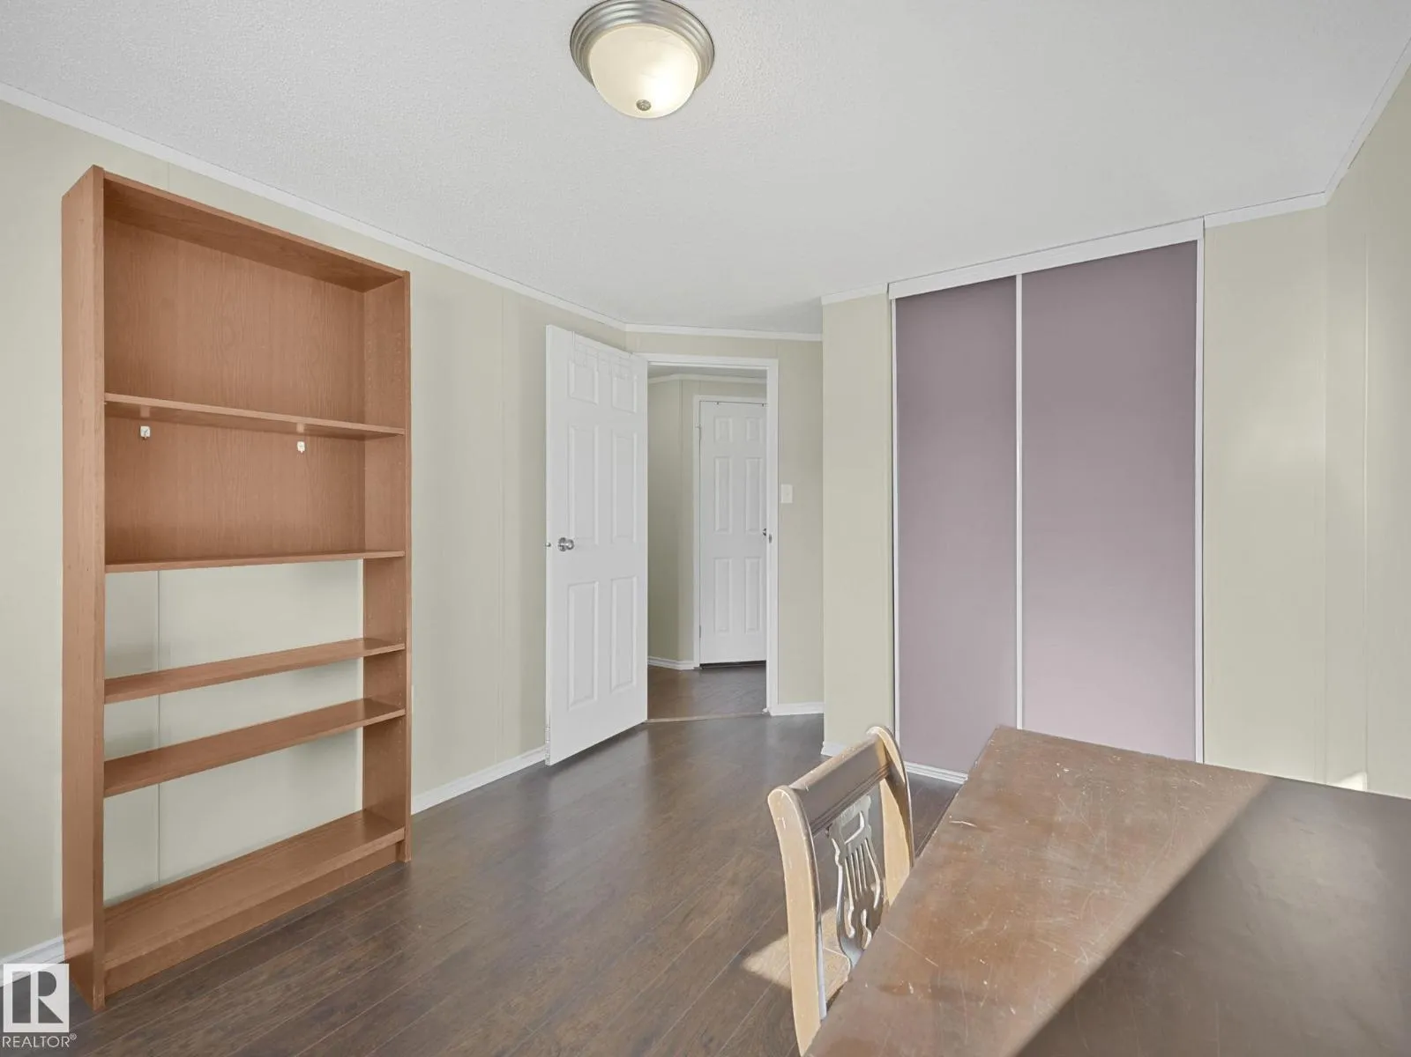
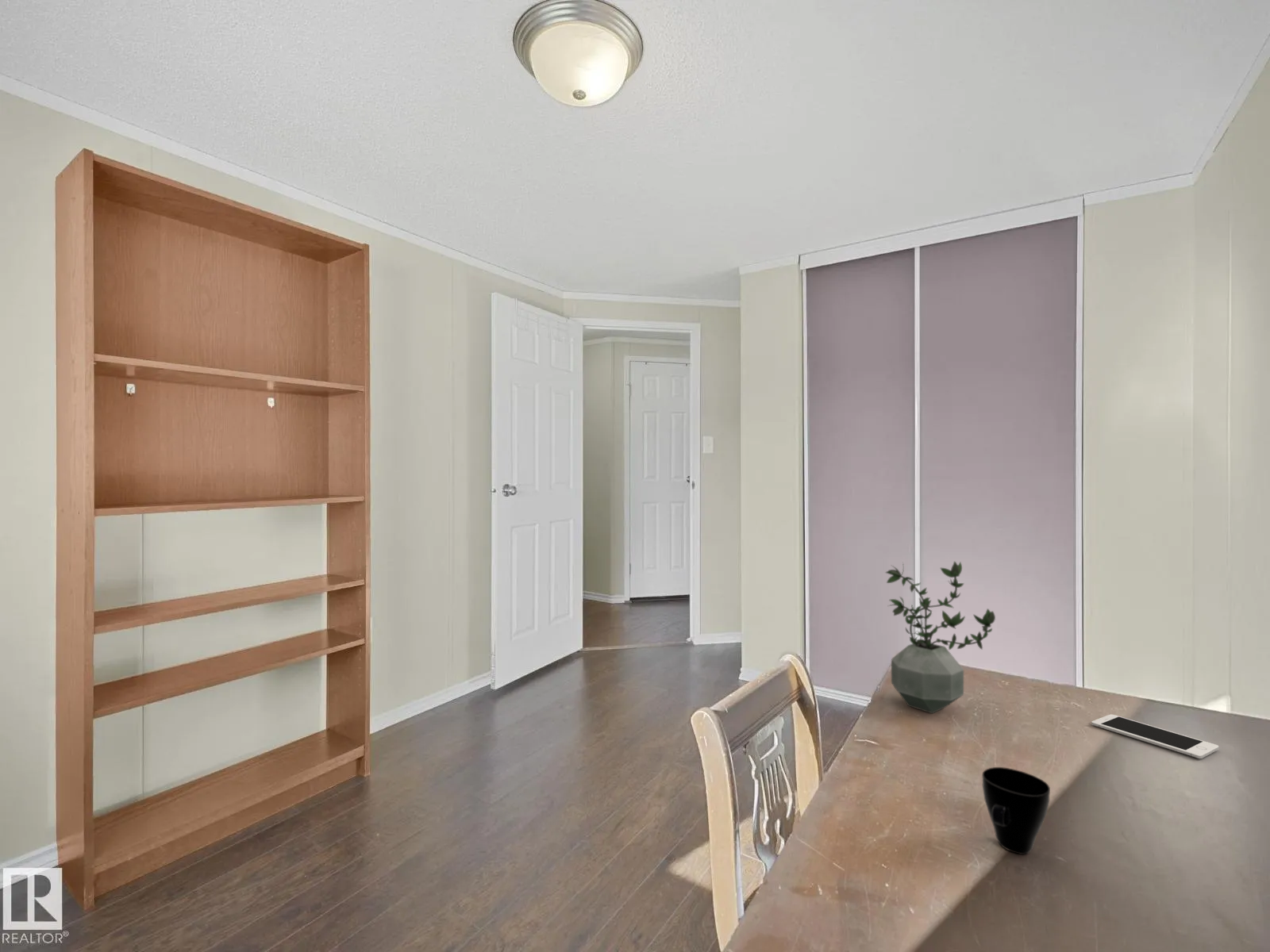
+ potted plant [884,560,996,714]
+ cell phone [1091,713,1219,759]
+ cup [982,766,1051,855]
